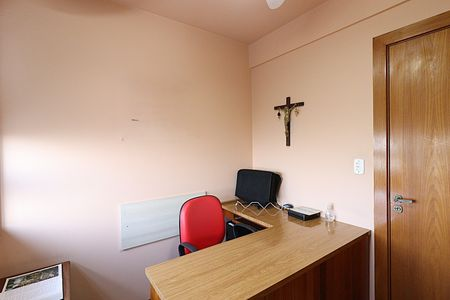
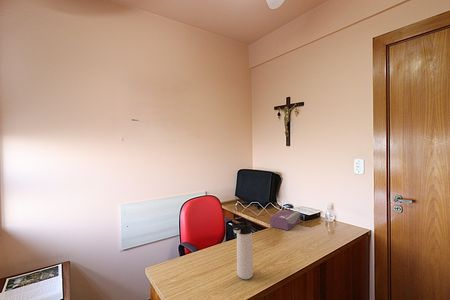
+ thermos bottle [231,220,254,280]
+ tissue box [269,208,301,231]
